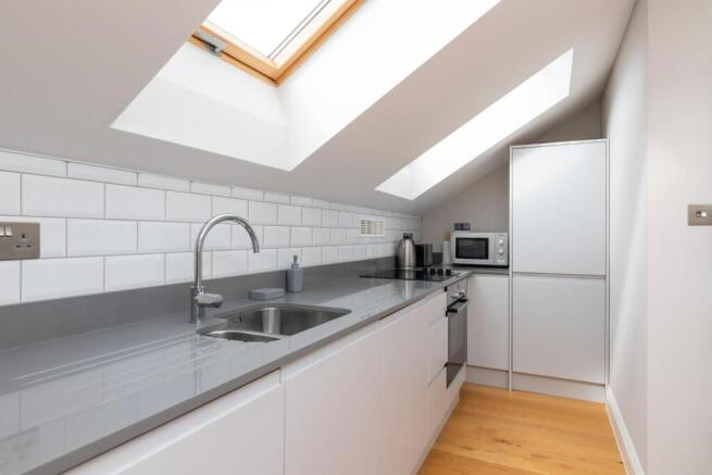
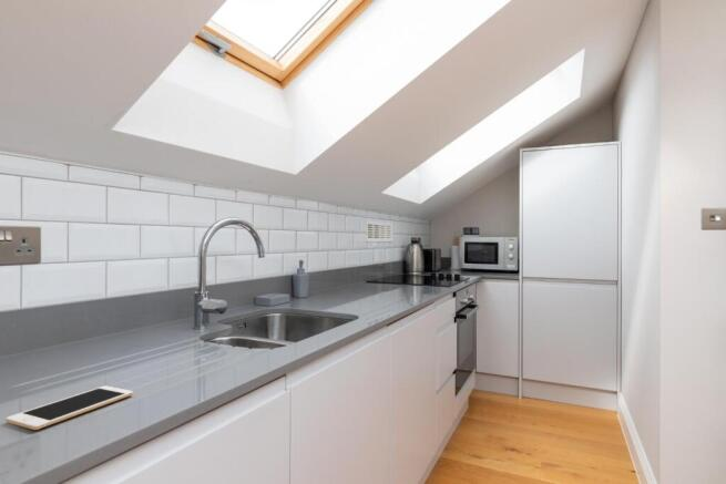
+ cell phone [4,385,134,431]
